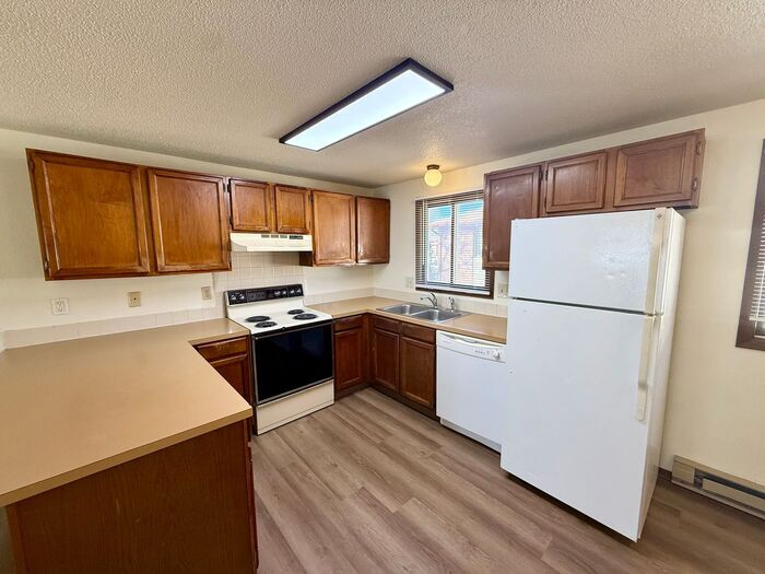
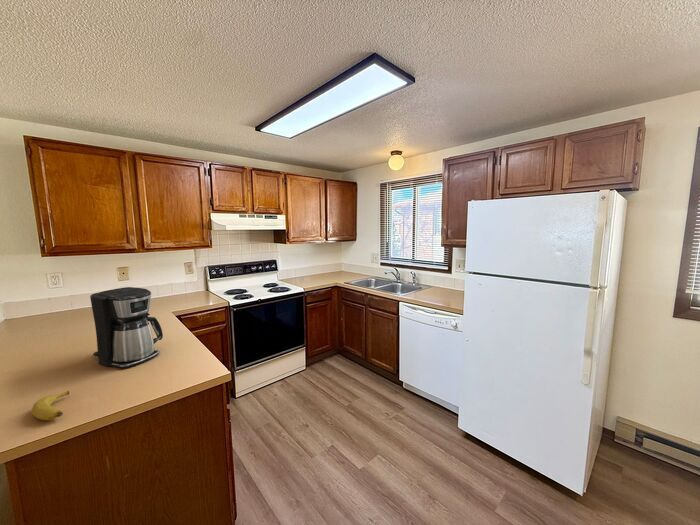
+ coffee maker [89,286,164,369]
+ banana [31,390,70,421]
